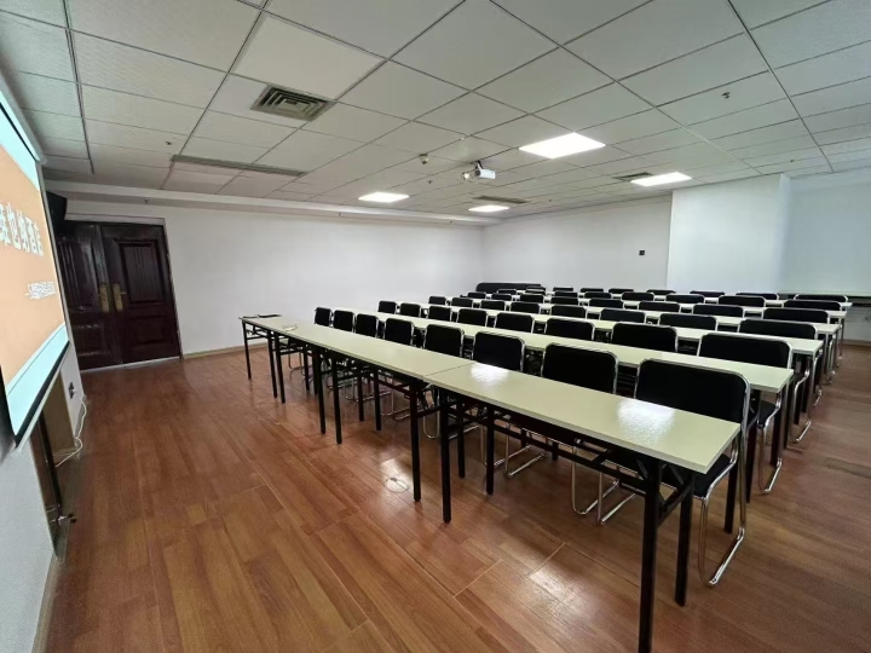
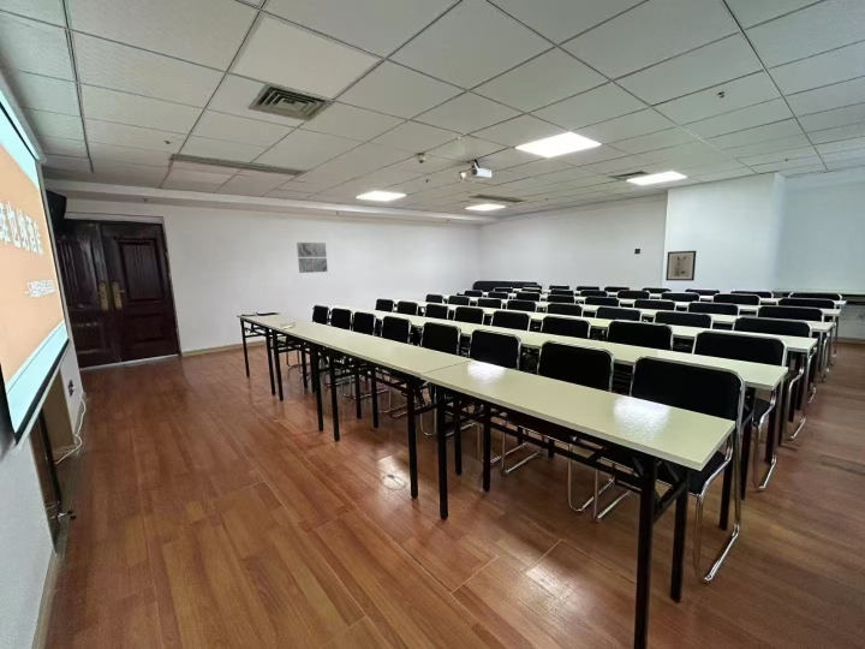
+ wall art [664,250,698,282]
+ wall art [296,242,329,274]
